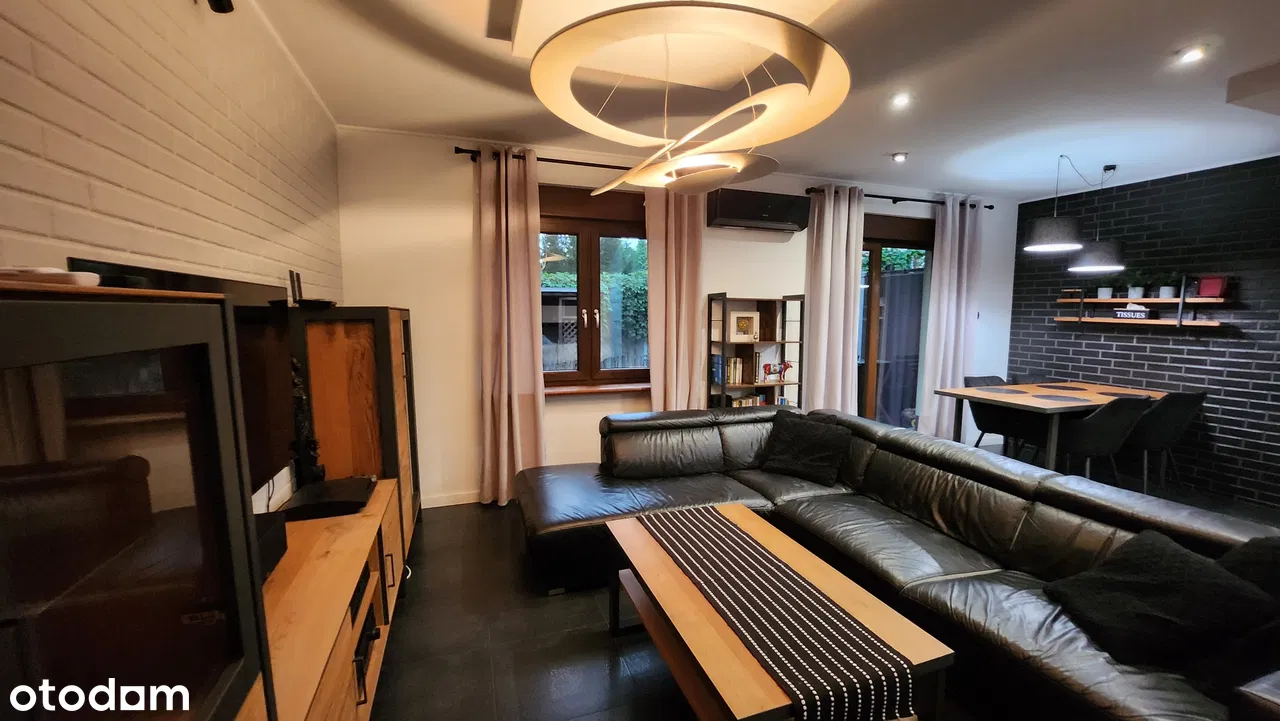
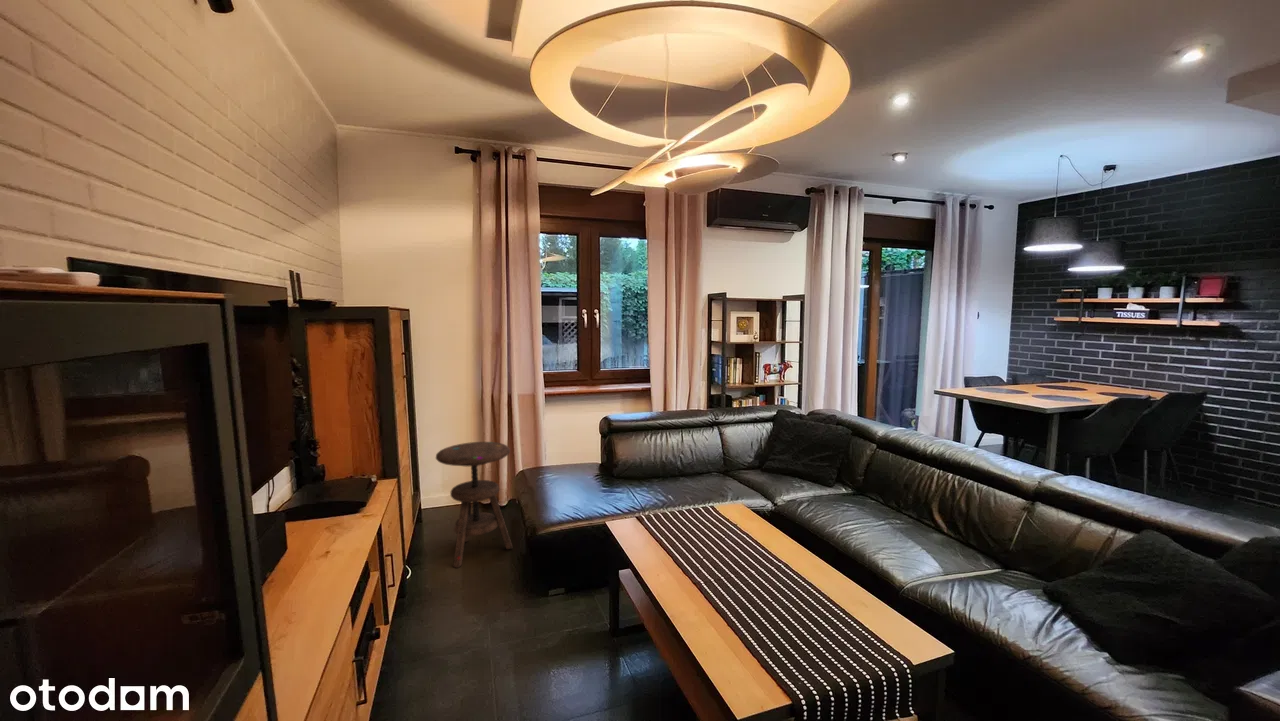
+ side table [435,441,513,569]
